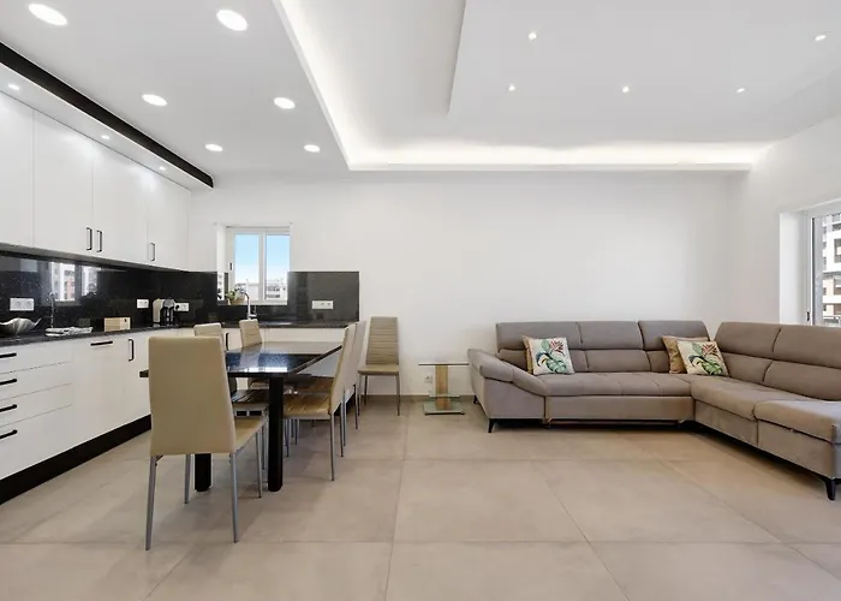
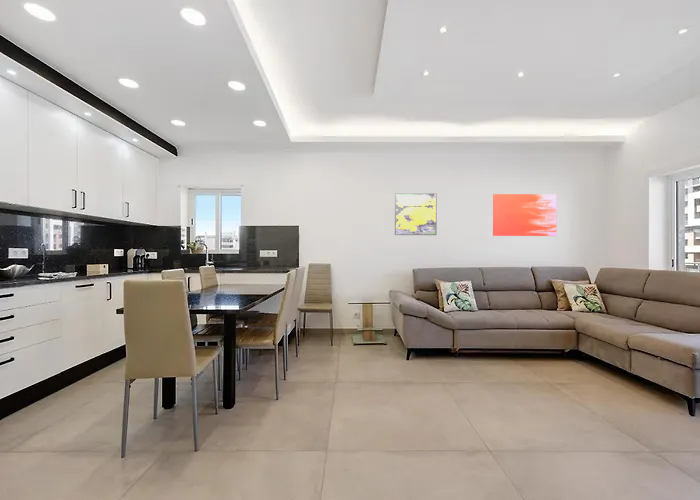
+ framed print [394,192,438,236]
+ wall art [492,193,558,237]
